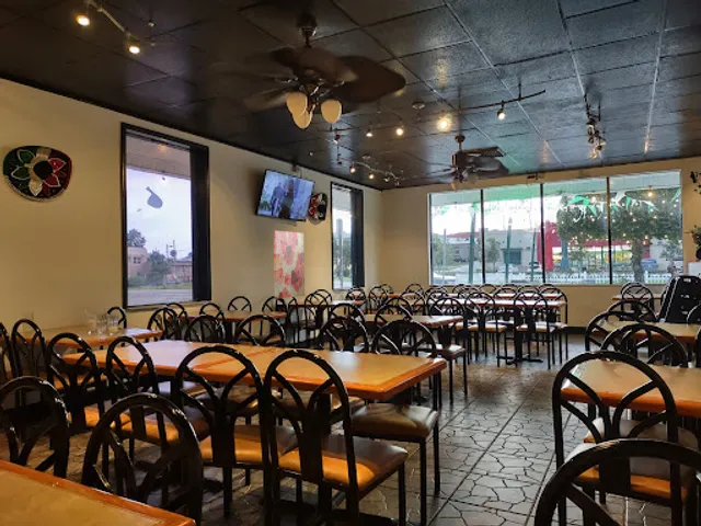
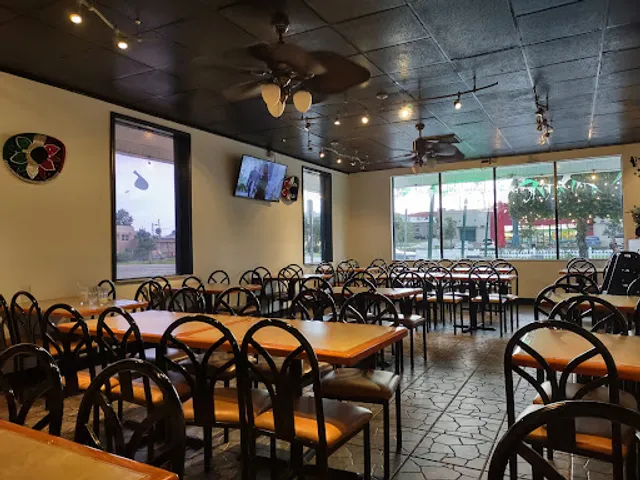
- wall art [273,229,306,300]
